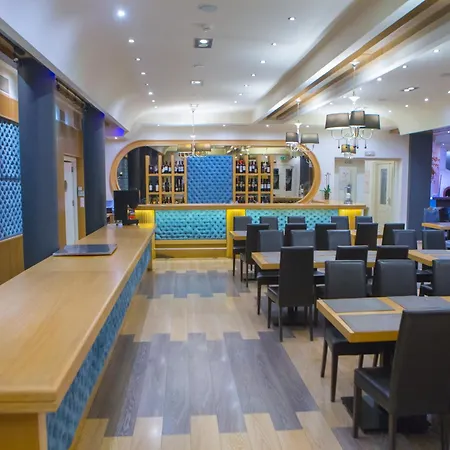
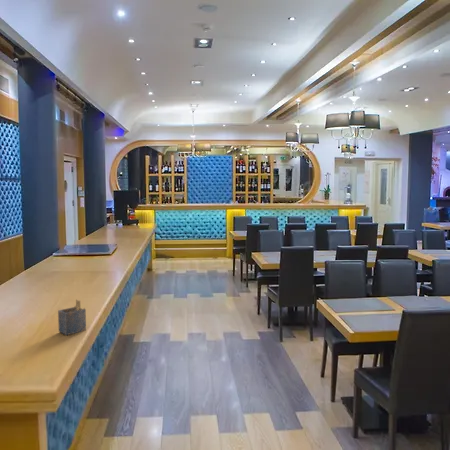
+ napkin holder [57,298,87,336]
